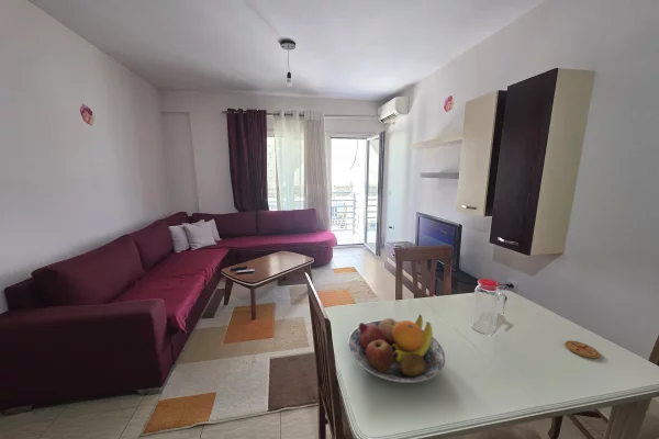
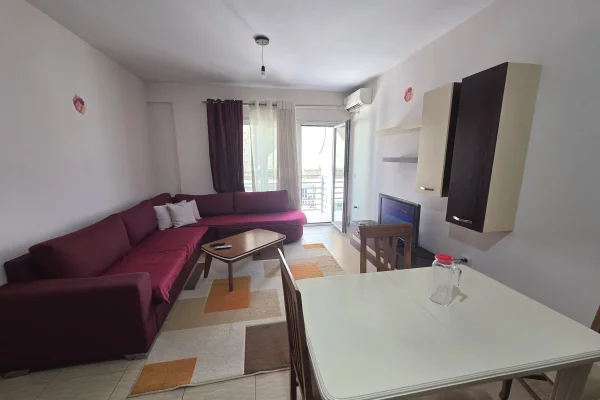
- coaster [563,340,601,360]
- fruit bowl [347,314,446,384]
